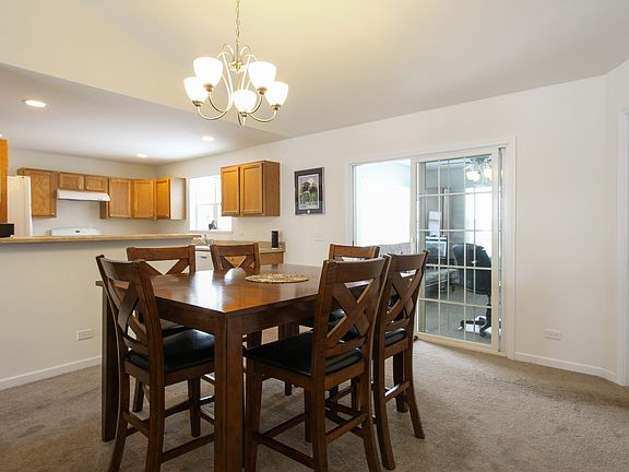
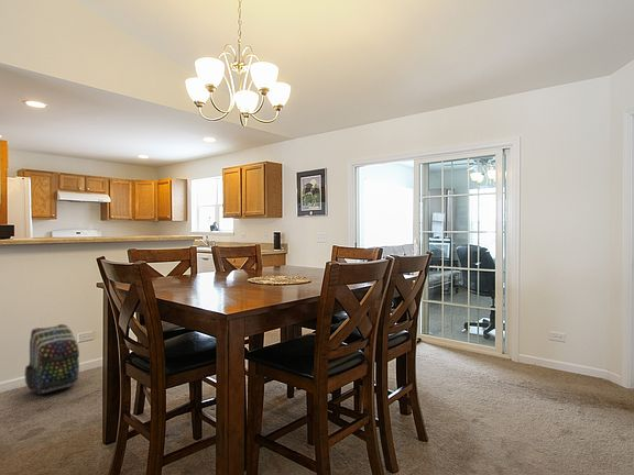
+ backpack [23,323,80,396]
